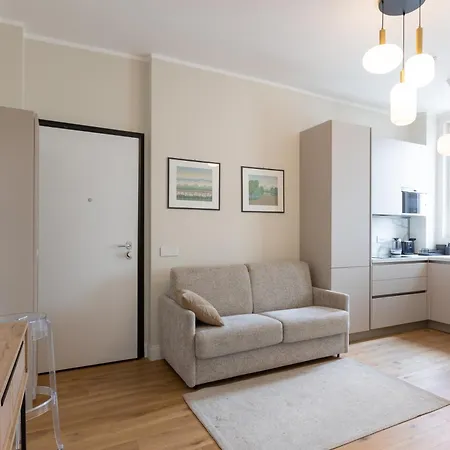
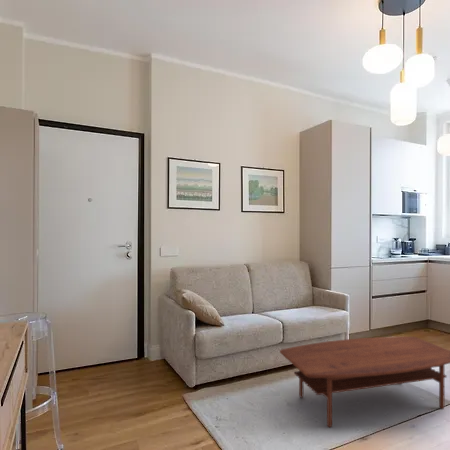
+ coffee table [279,336,450,428]
